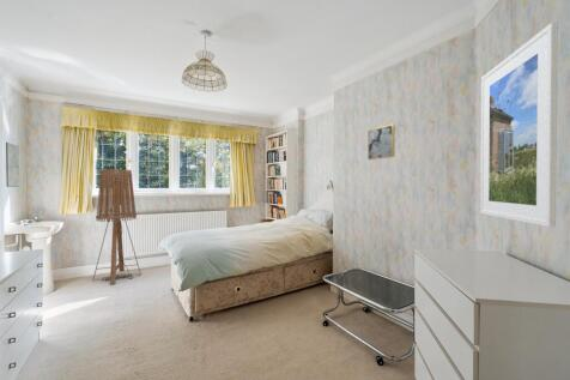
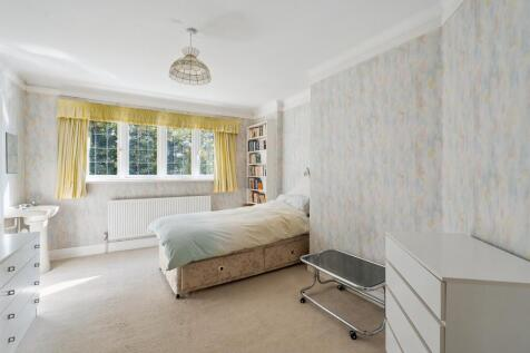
- wall art [366,123,396,161]
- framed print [479,22,559,229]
- floor lamp [92,168,142,285]
